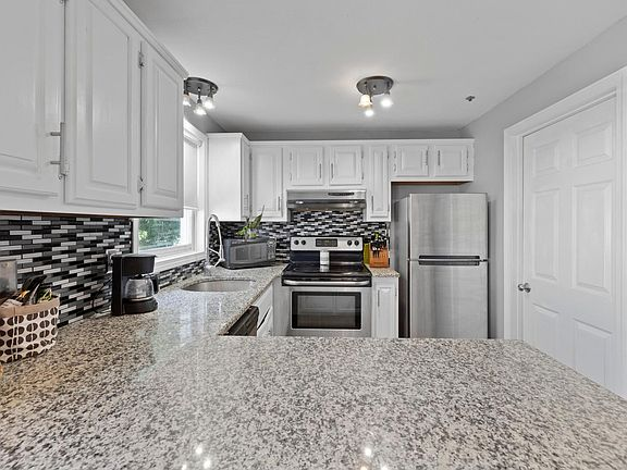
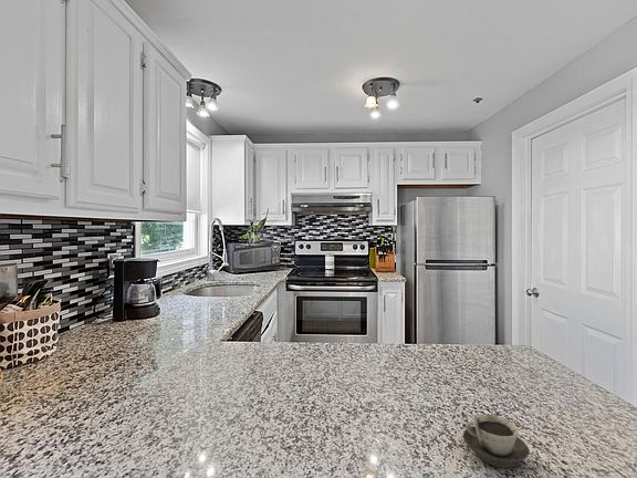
+ cup [462,414,531,469]
